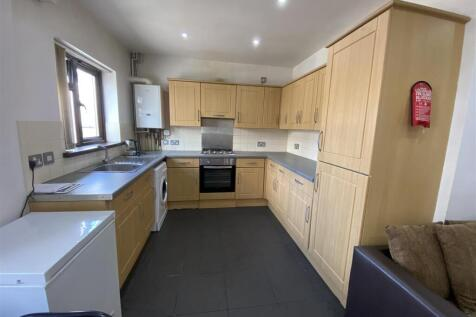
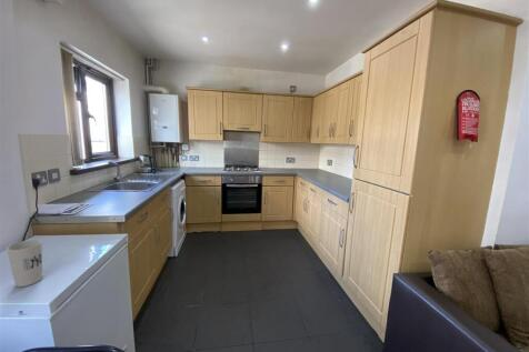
+ cup [6,239,43,288]
